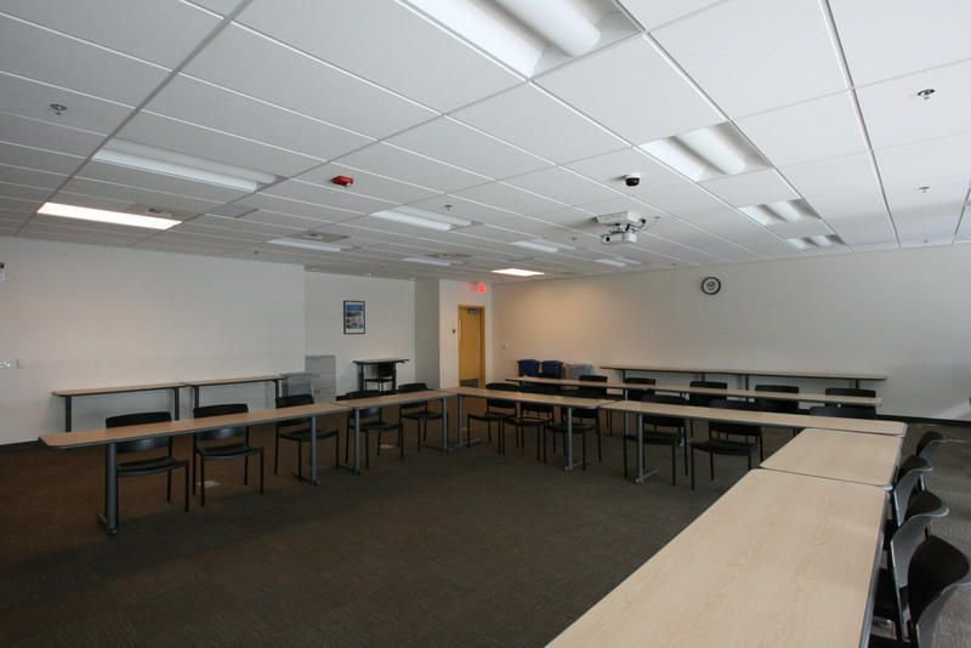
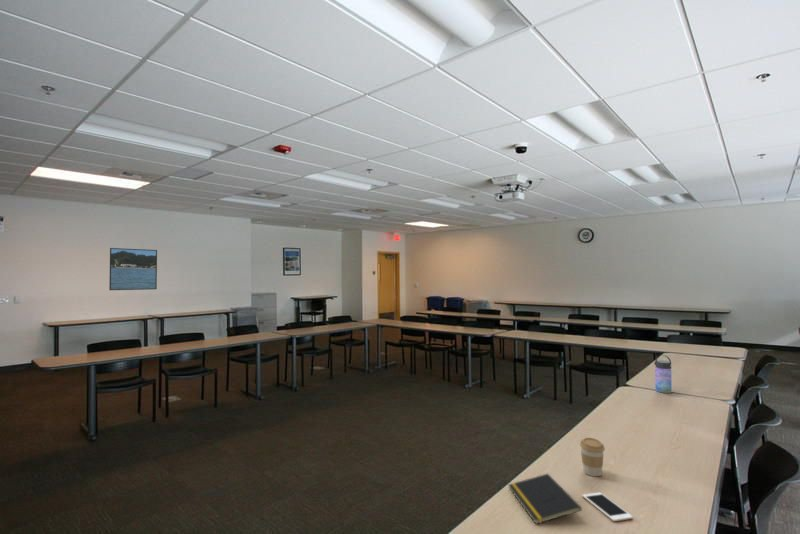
+ water bottle [654,354,673,394]
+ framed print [108,247,158,291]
+ cell phone [582,492,634,522]
+ notepad [508,473,583,525]
+ coffee cup [579,437,606,477]
